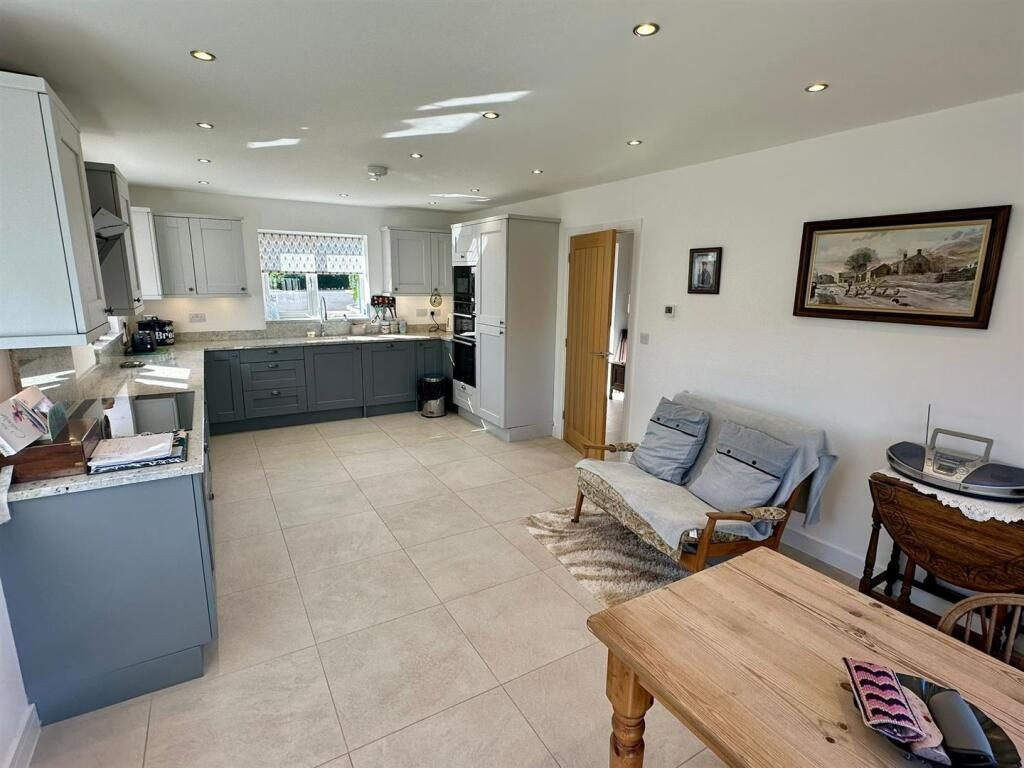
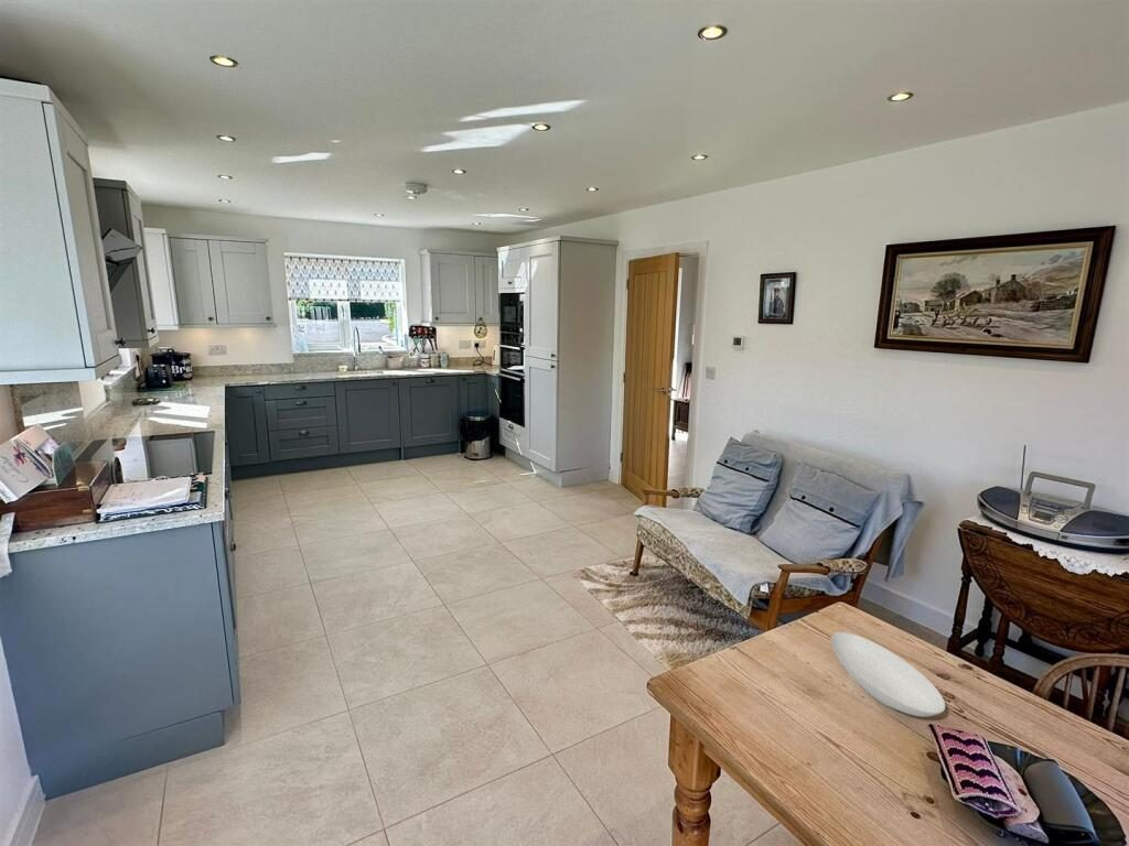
+ bowl [829,631,946,718]
